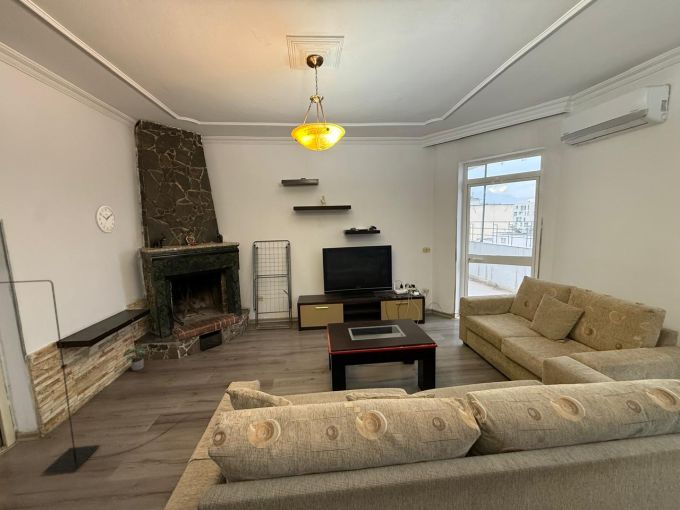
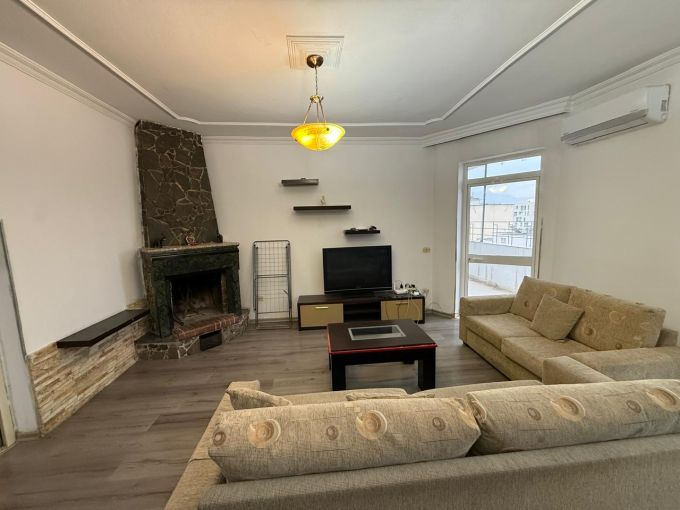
- wall clock [94,204,117,234]
- floor lamp [0,279,199,473]
- potted plant [122,344,149,372]
